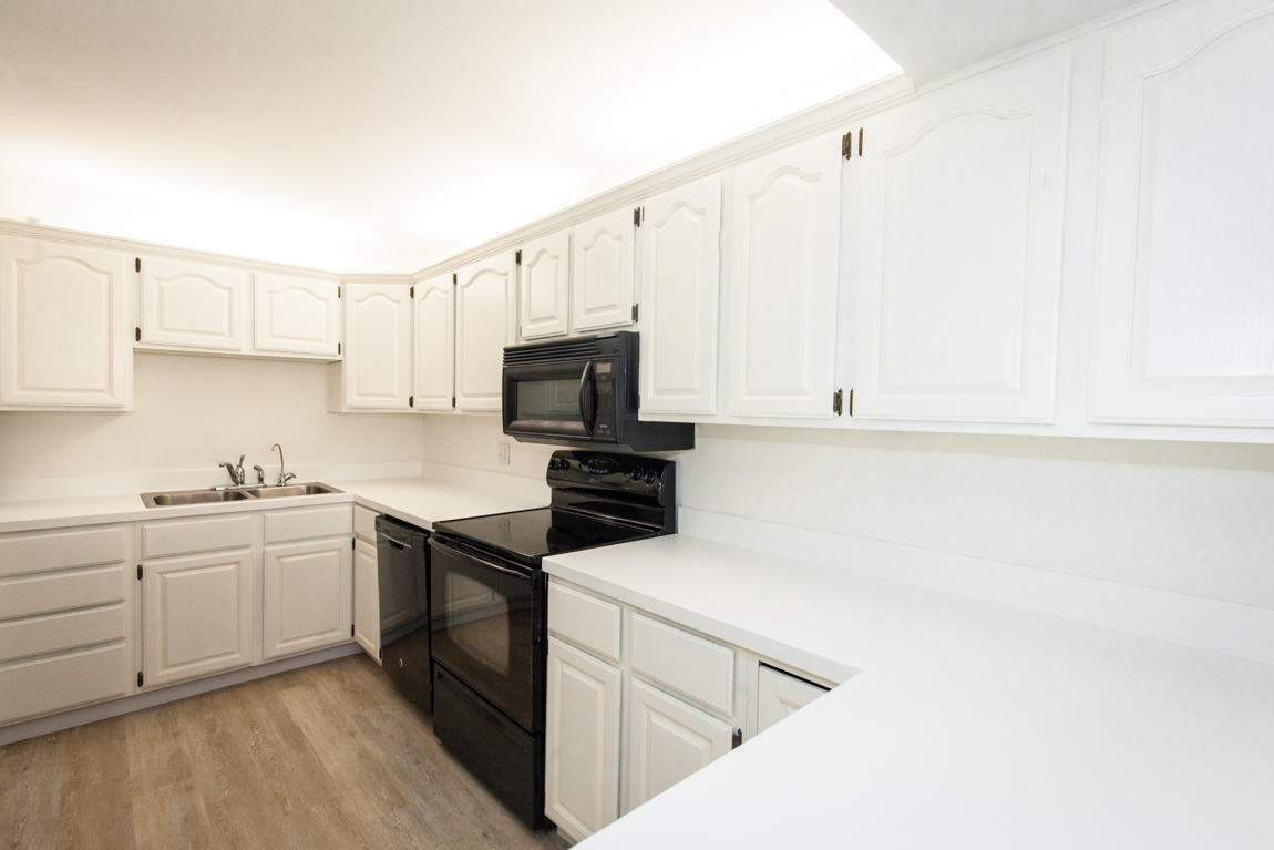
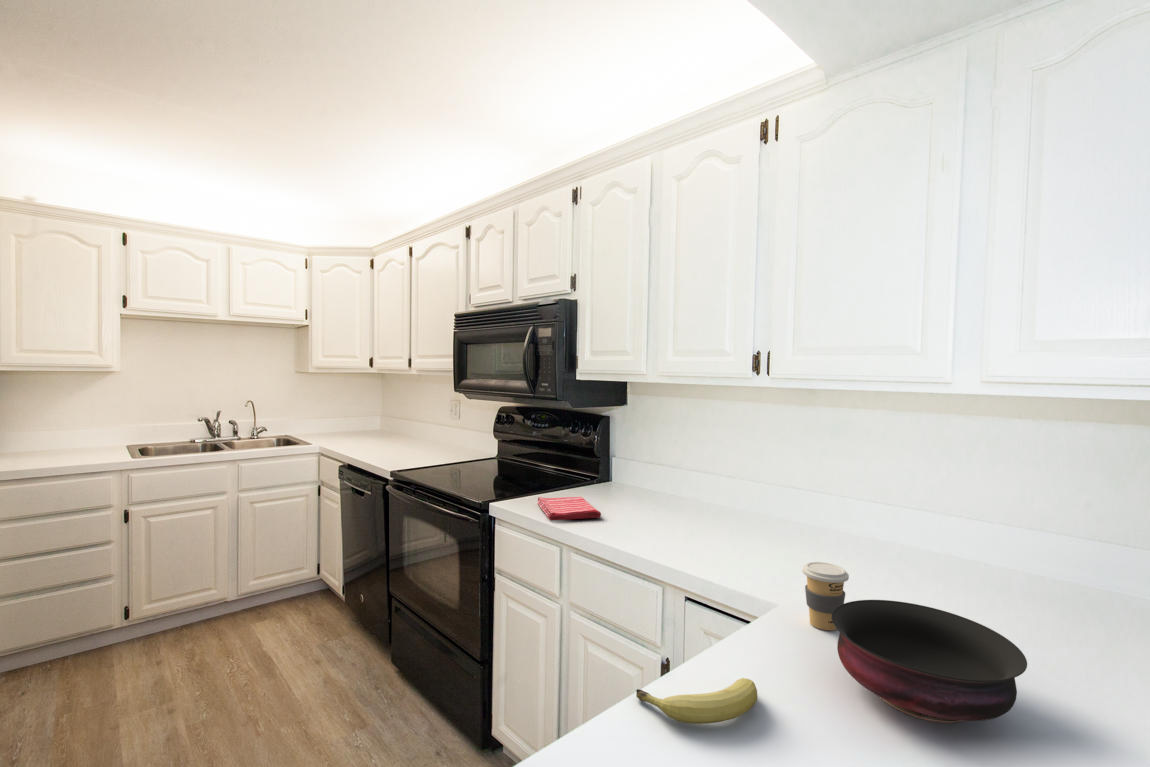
+ coffee cup [801,561,850,631]
+ fruit [635,677,758,725]
+ bowl [831,599,1028,724]
+ dish towel [536,496,602,521]
